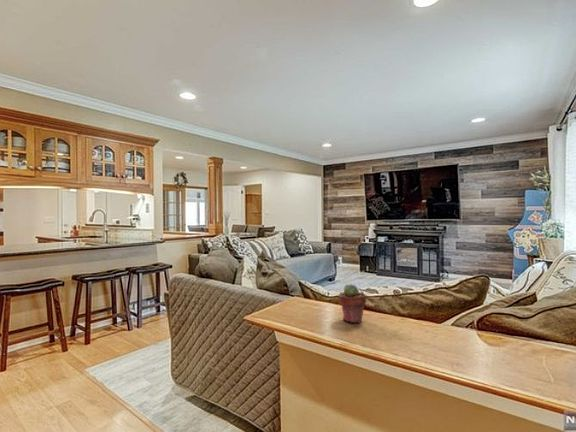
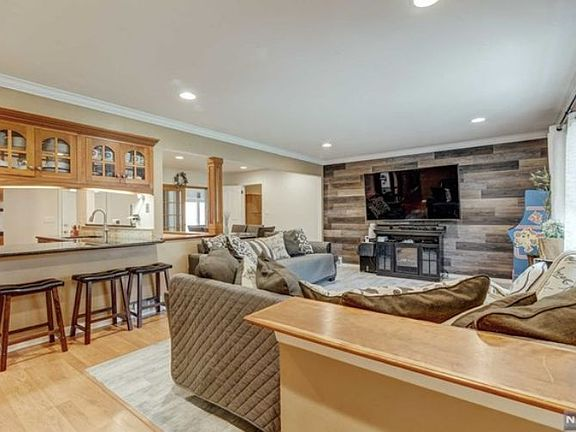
- potted succulent [338,283,367,324]
